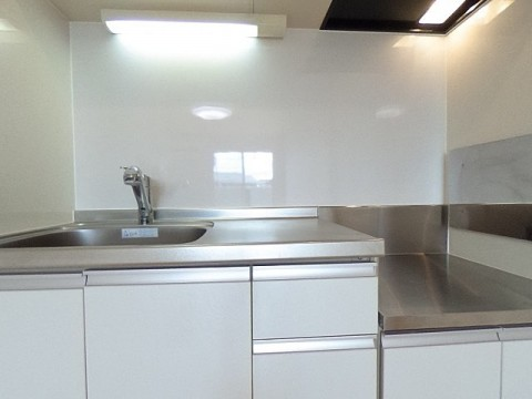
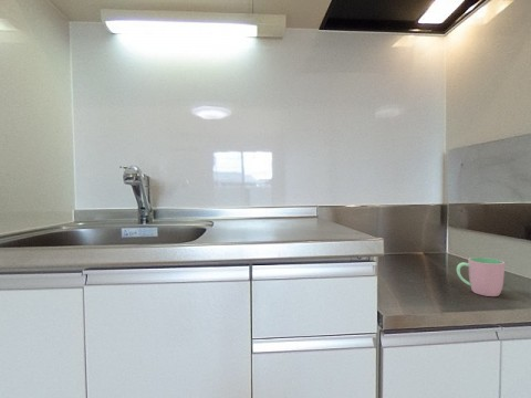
+ cup [456,256,506,297]
